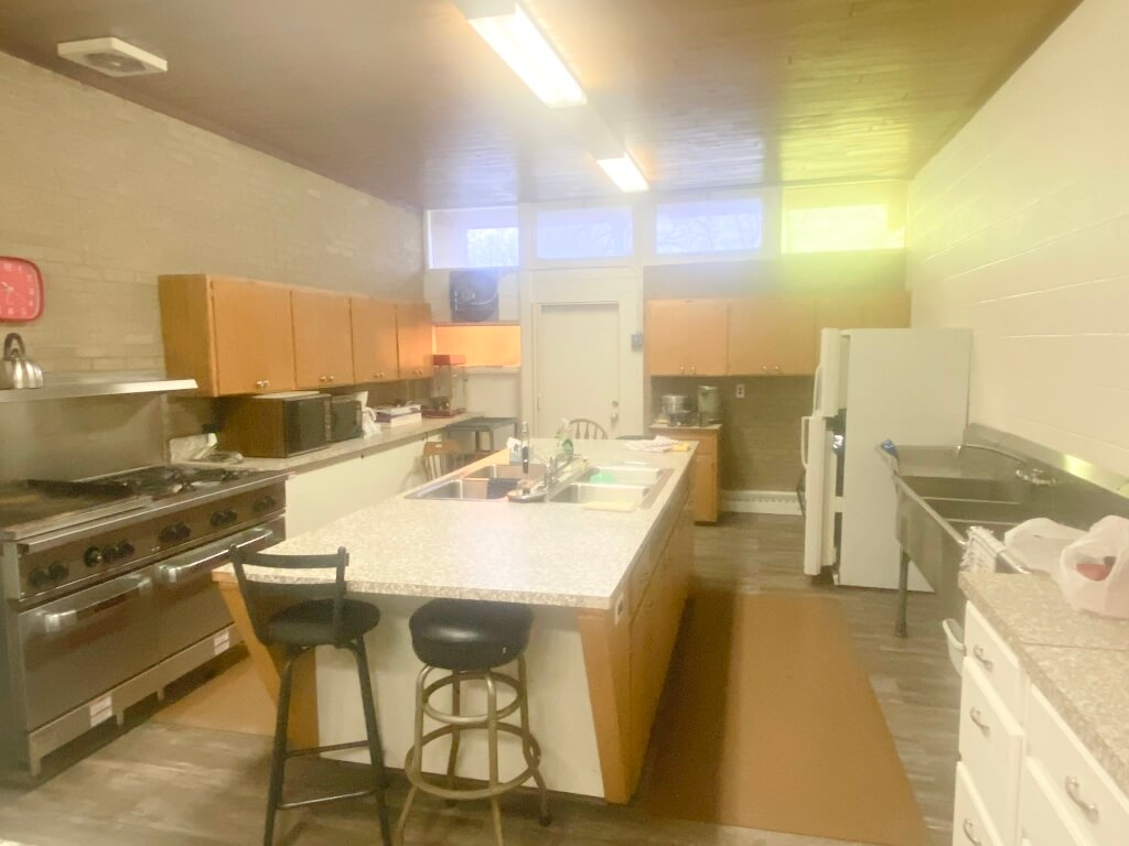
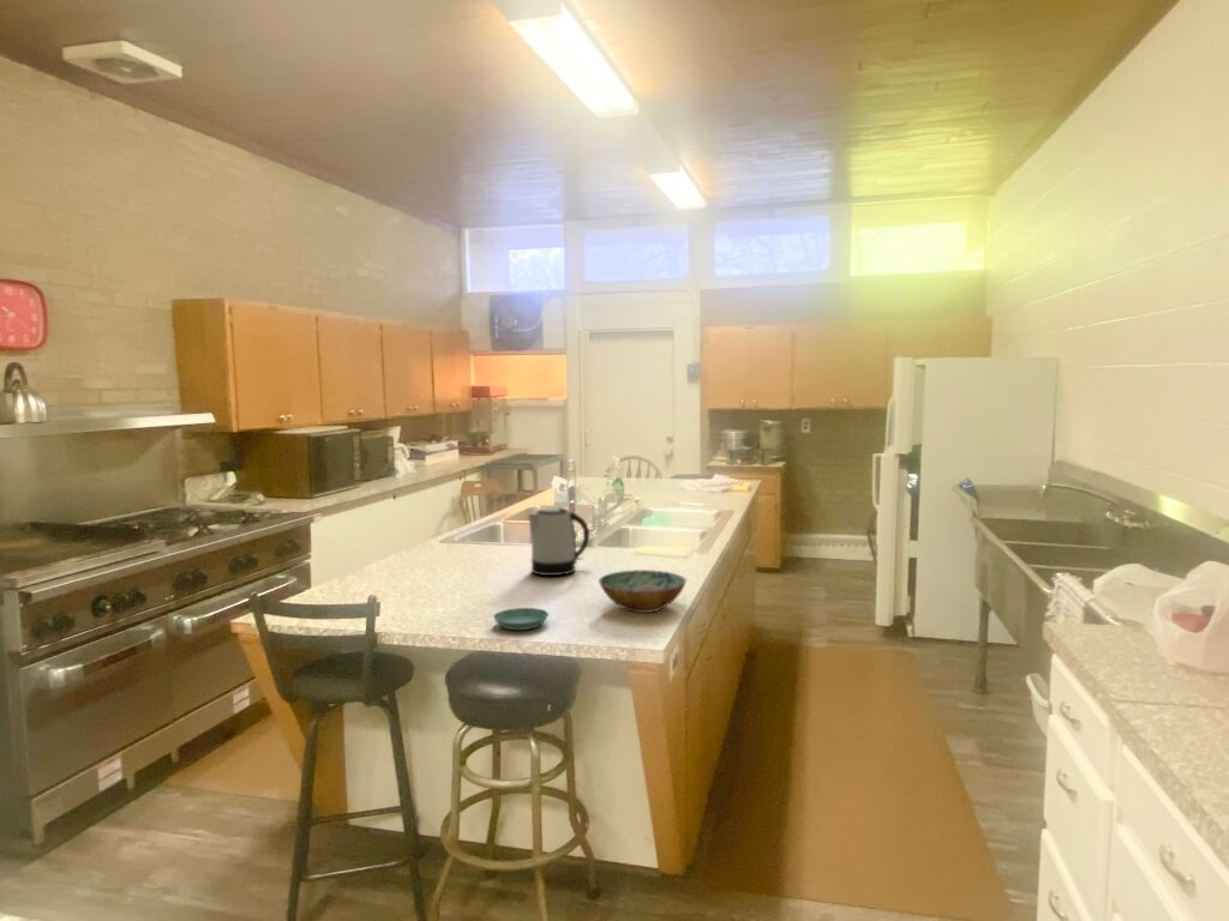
+ saucer [492,607,550,631]
+ bowl [598,568,688,614]
+ kettle [527,506,590,577]
